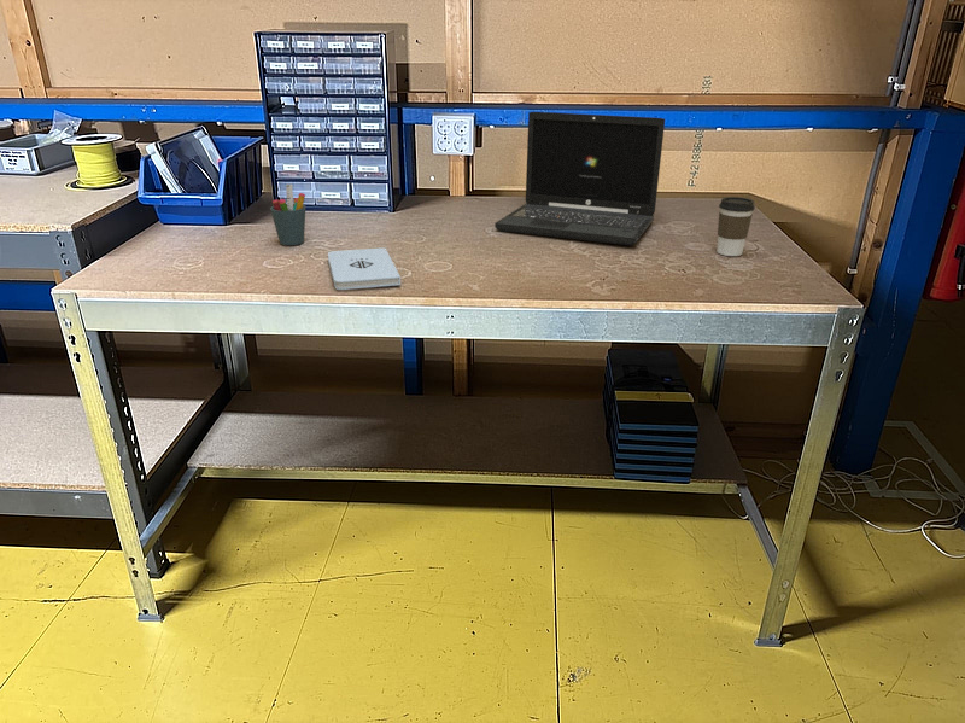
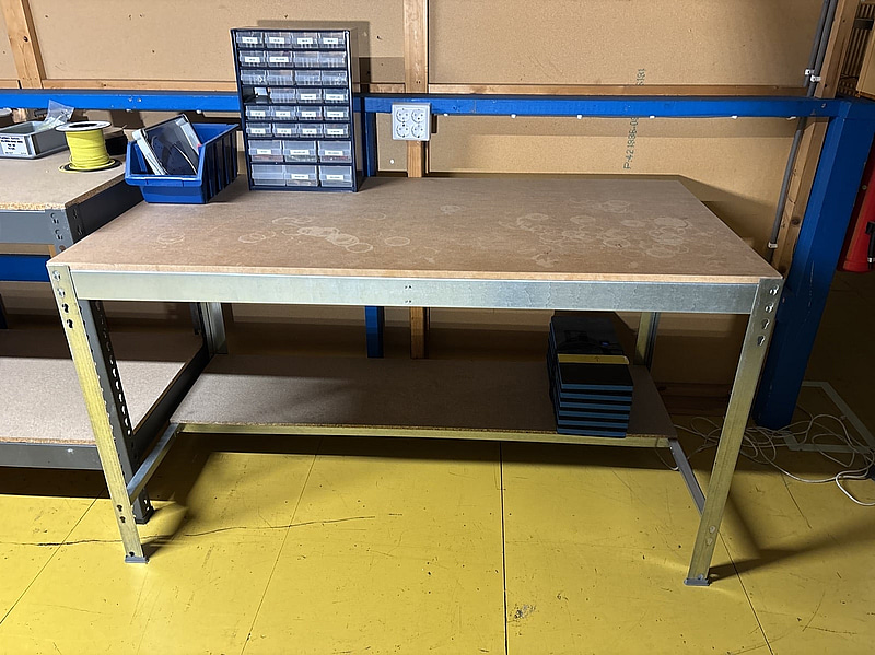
- pen holder [269,183,306,246]
- coffee cup [715,196,756,257]
- laptop [493,111,666,246]
- notepad [327,246,402,291]
